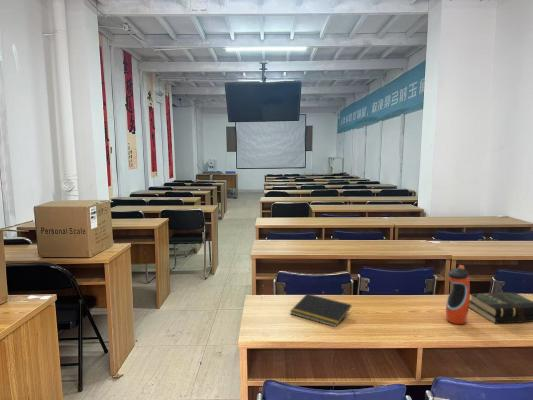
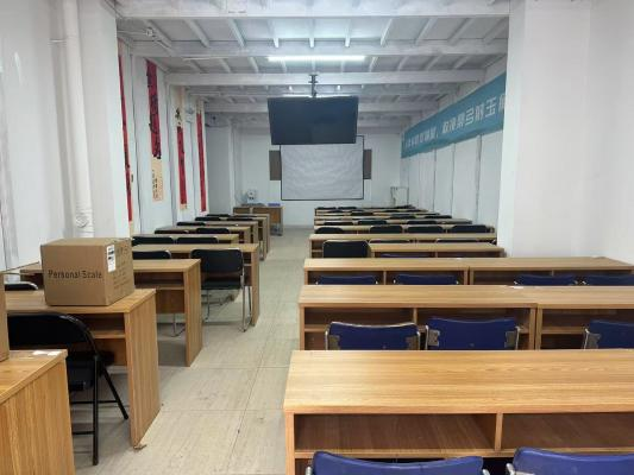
- water bottle [445,264,471,325]
- book [469,291,533,325]
- notepad [289,293,352,328]
